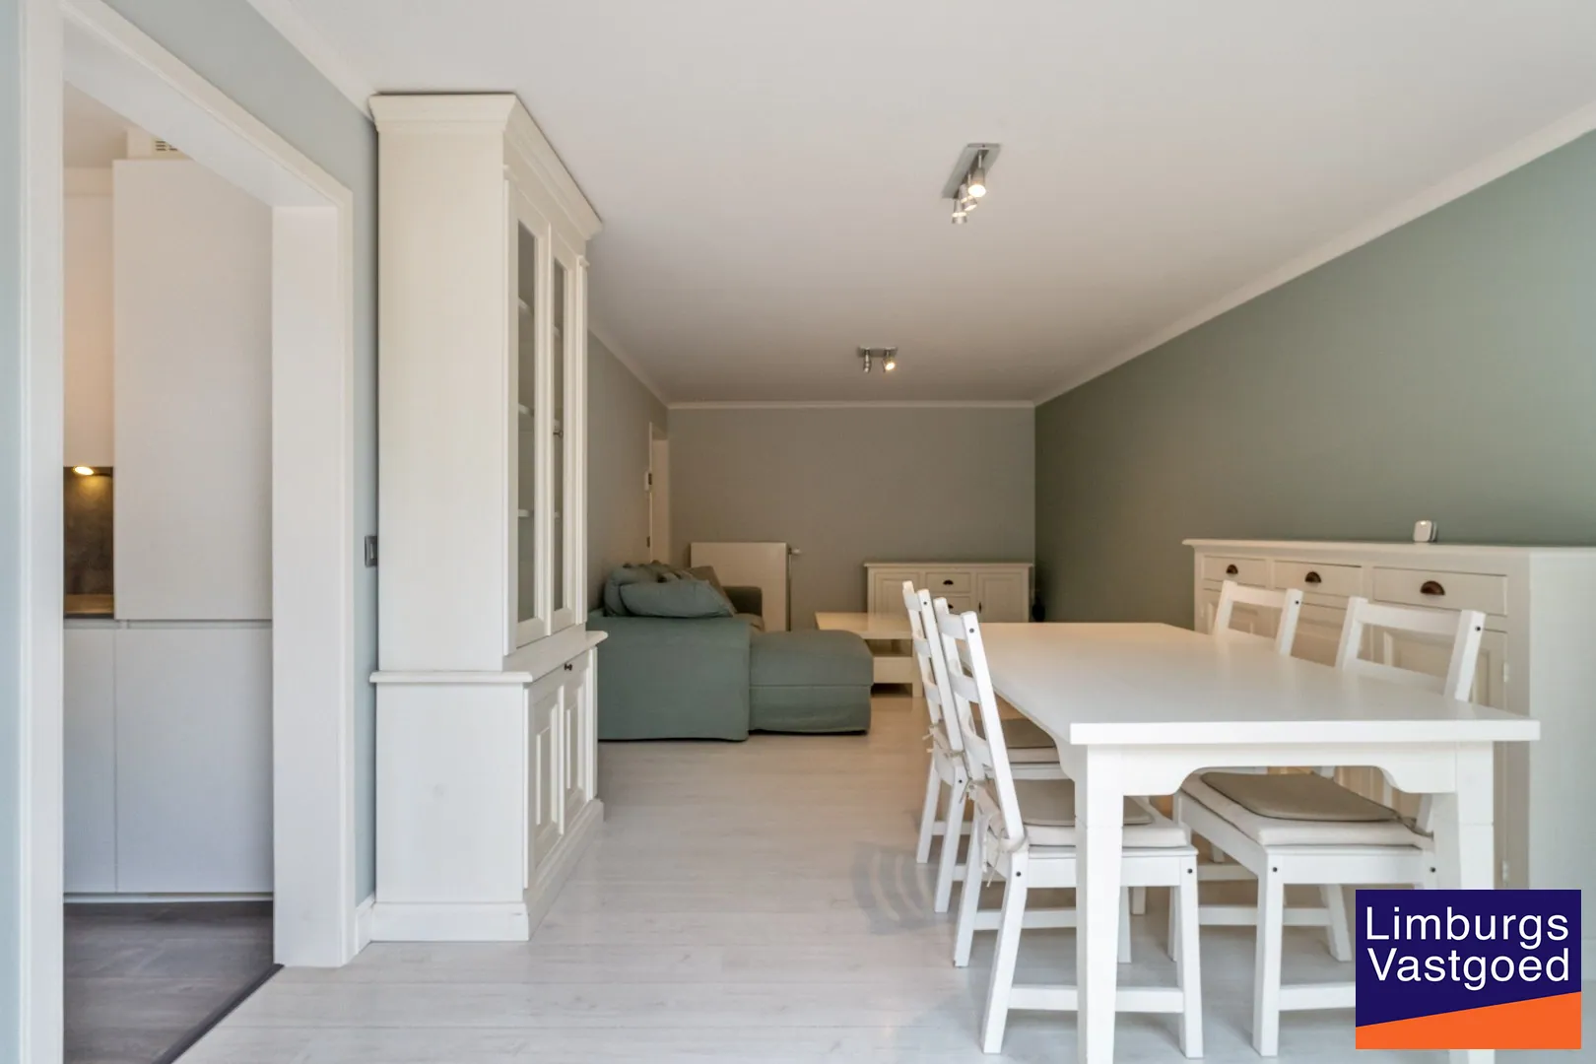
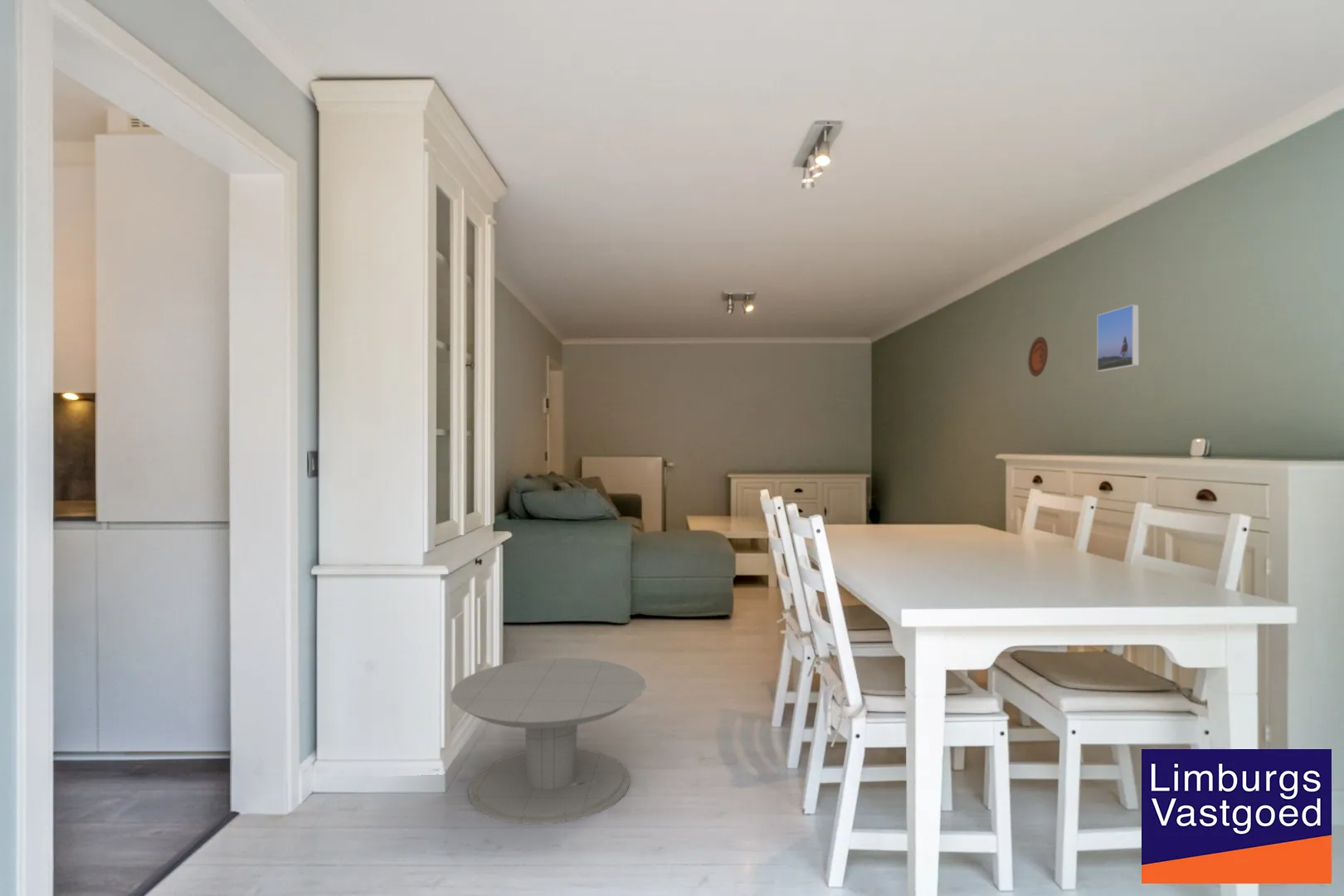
+ side table [450,657,647,825]
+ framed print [1096,304,1140,373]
+ decorative plate [1027,336,1049,377]
